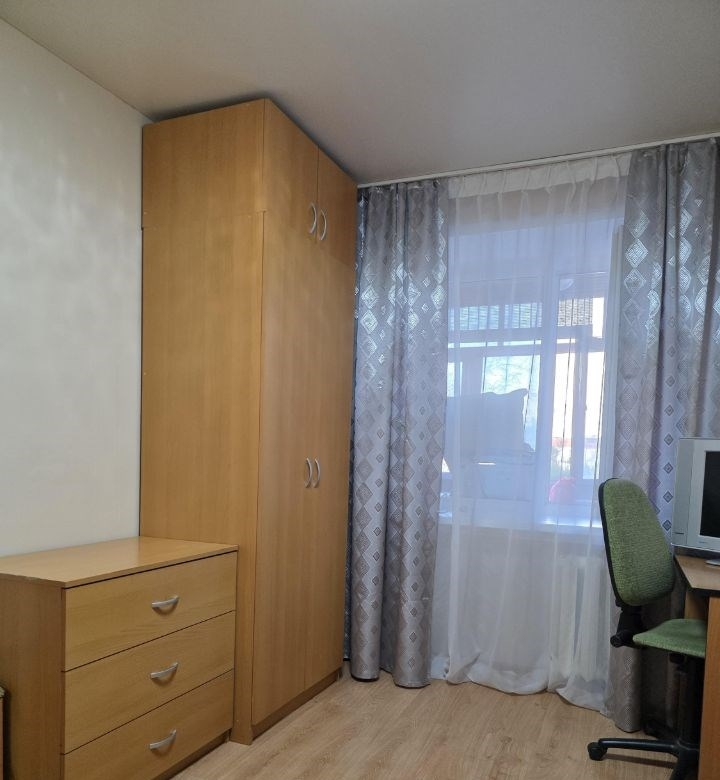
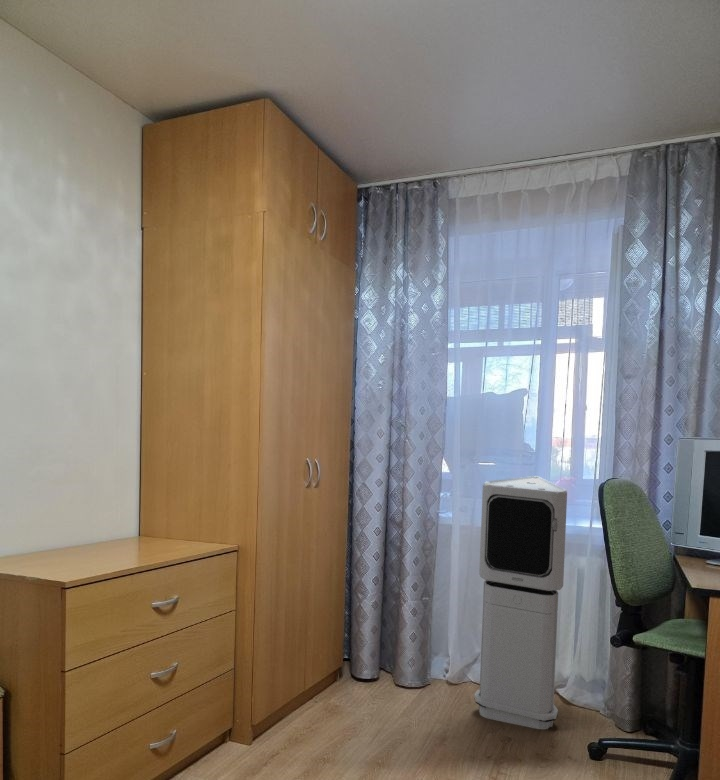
+ air purifier [473,475,568,730]
